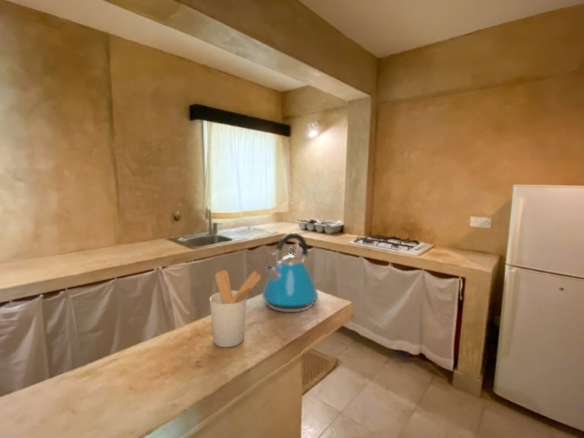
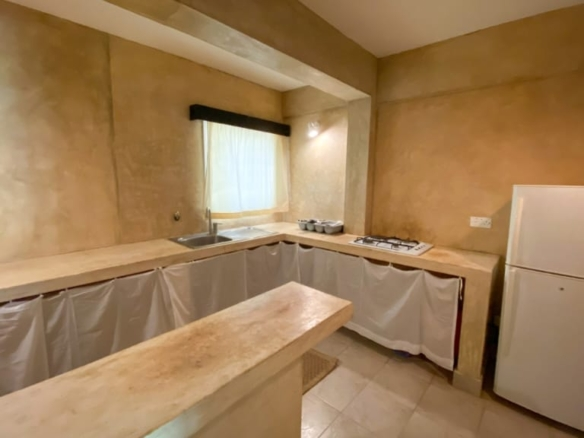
- kettle [261,232,319,313]
- utensil holder [209,269,262,348]
